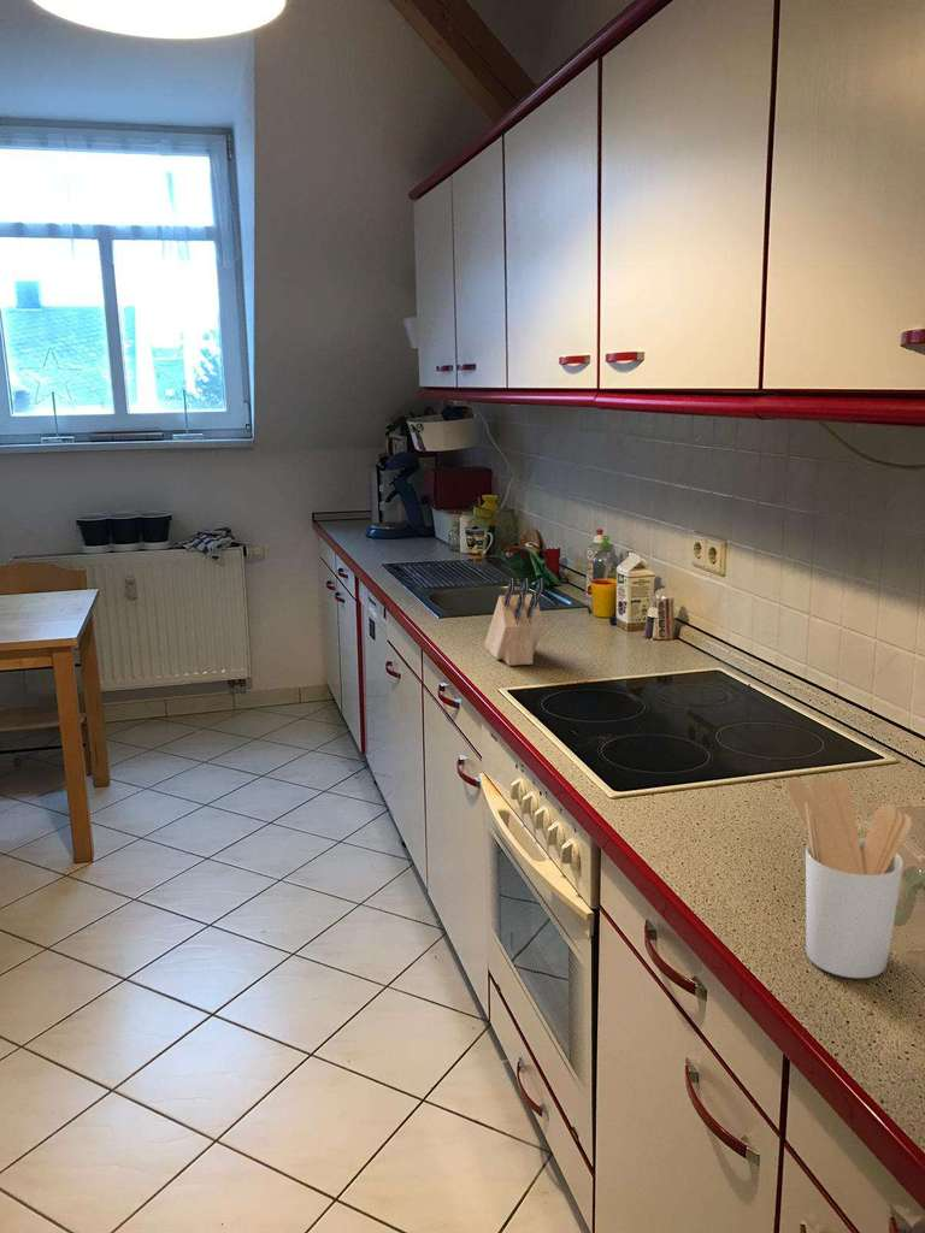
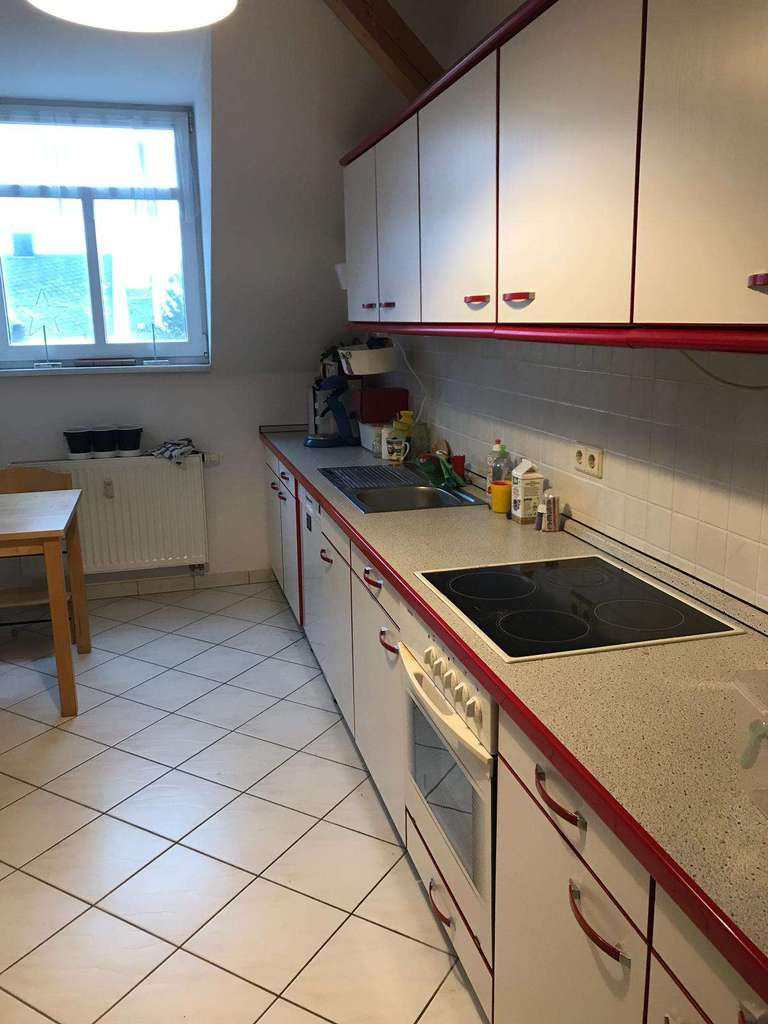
- utensil holder [785,777,913,979]
- knife block [484,577,544,667]
